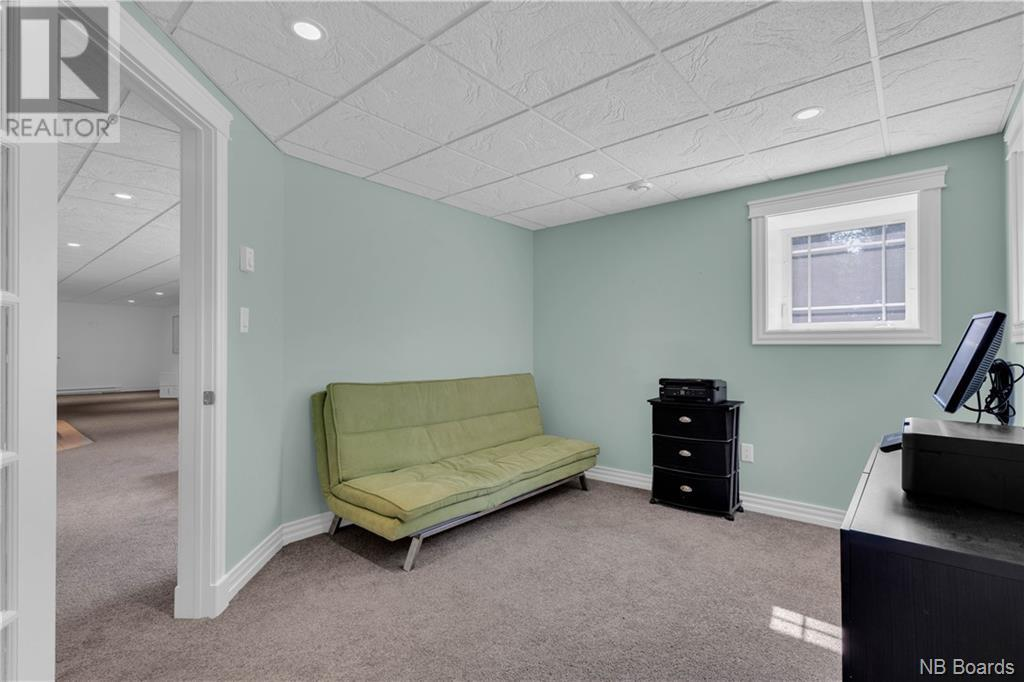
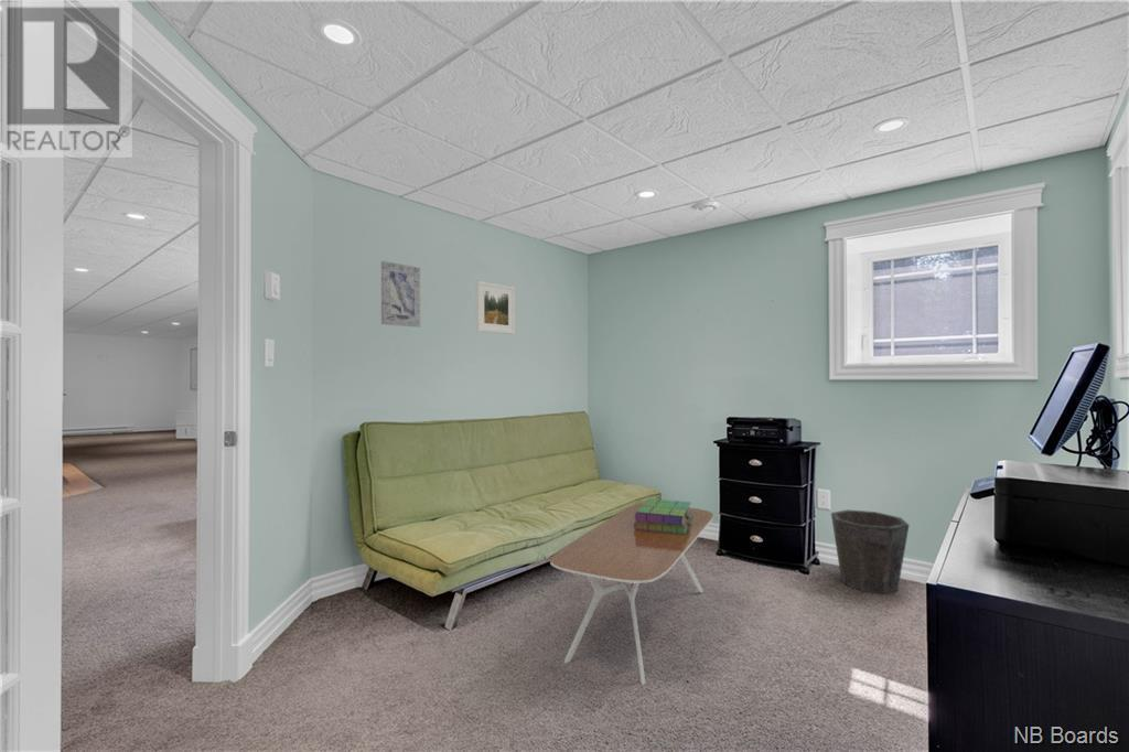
+ wall art [380,260,421,329]
+ coffee table [549,503,714,686]
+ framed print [475,280,516,335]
+ stack of books [634,497,692,534]
+ waste bin [830,508,910,595]
